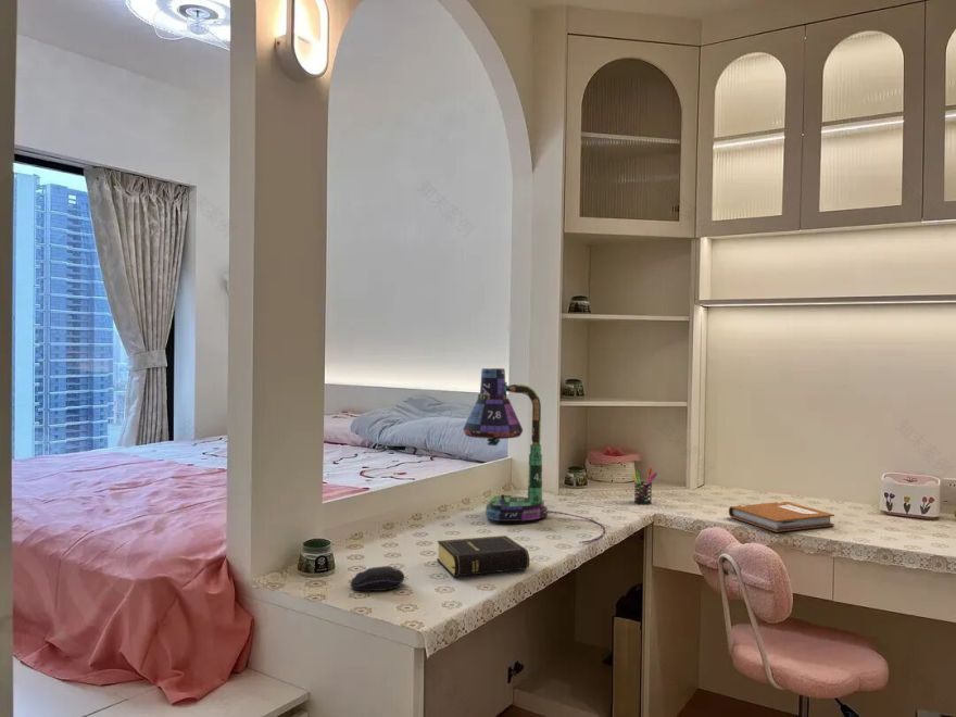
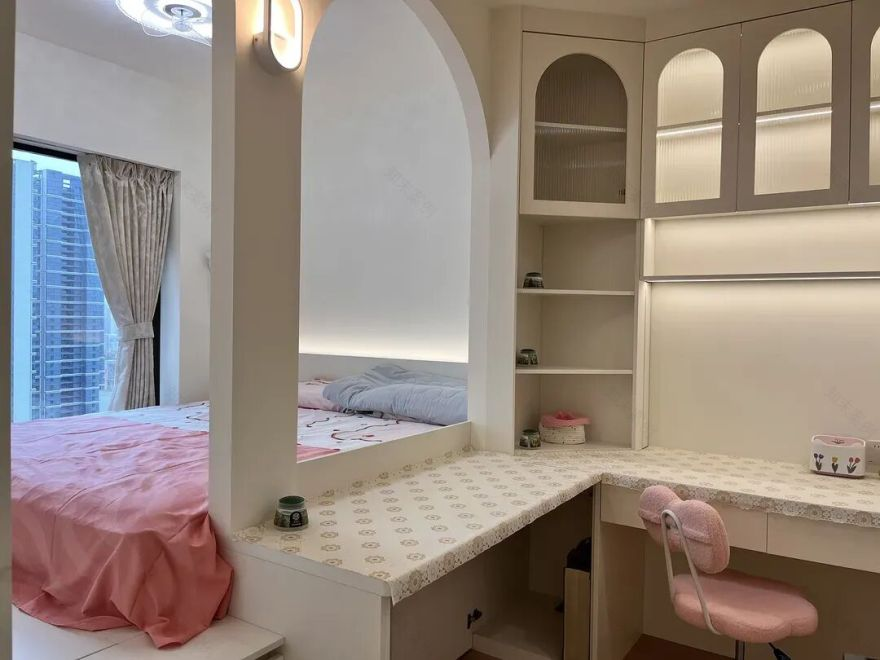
- desk lamp [462,367,606,544]
- book [436,534,532,578]
- computer mouse [350,565,405,592]
- notebook [728,501,835,533]
- pen holder [631,467,658,506]
